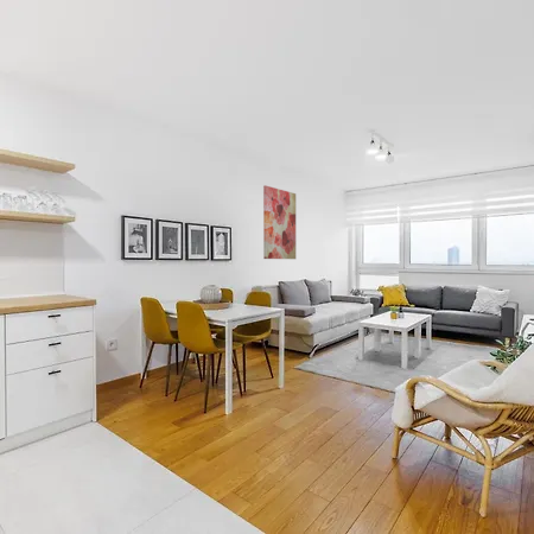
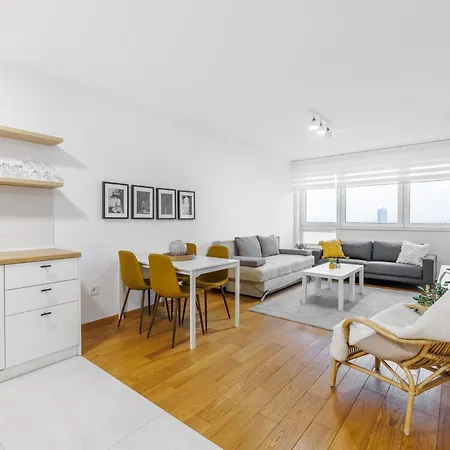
- wall art [262,184,297,260]
